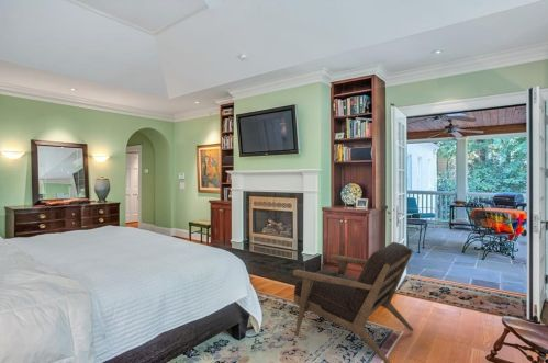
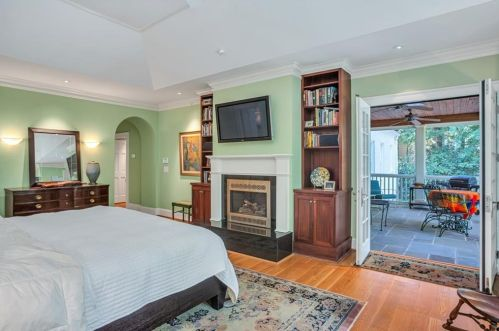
- armchair [292,241,414,363]
